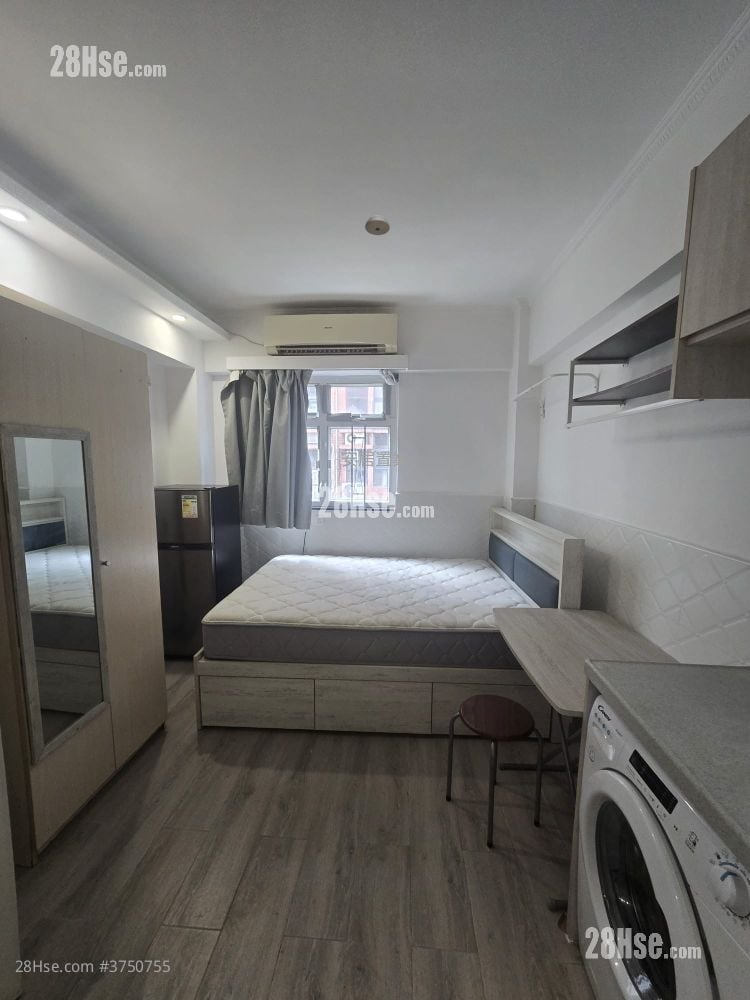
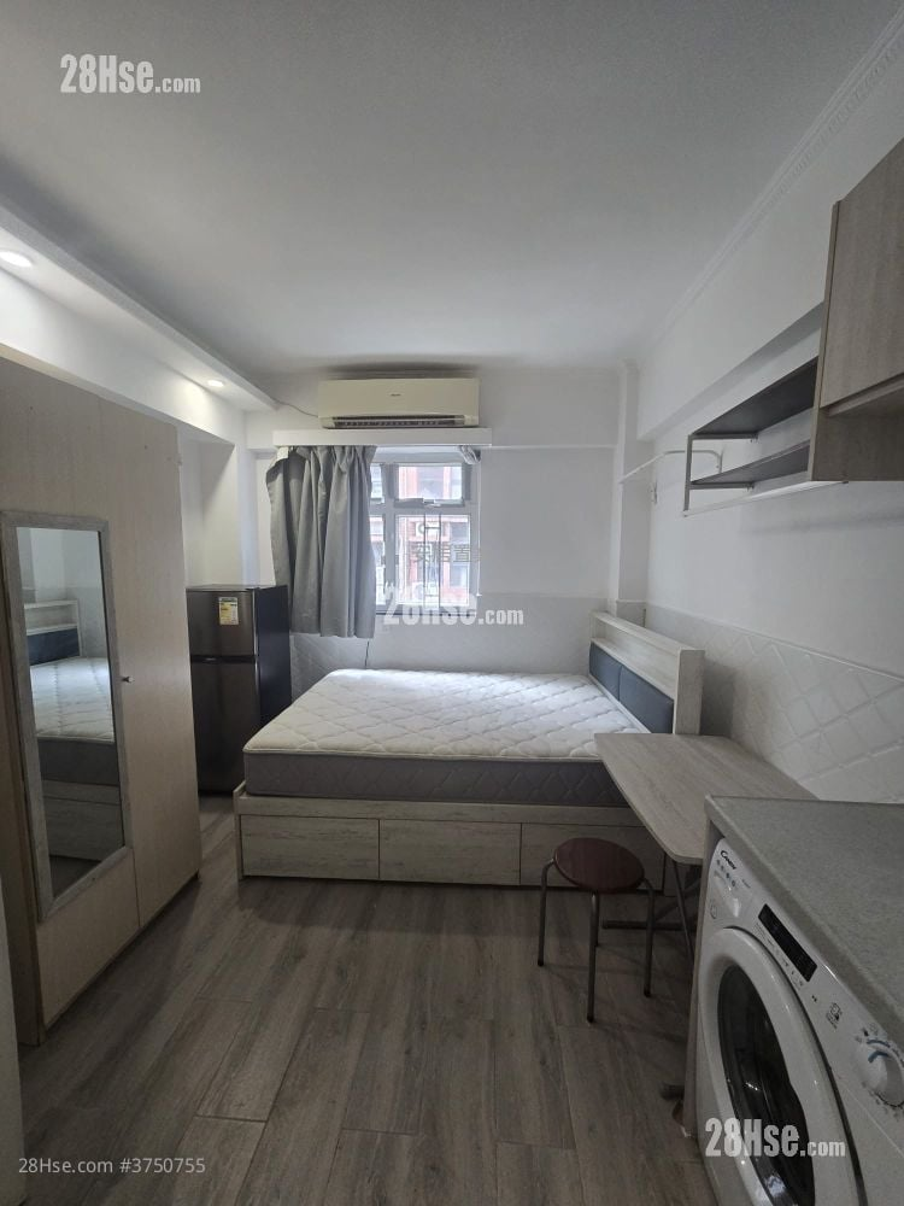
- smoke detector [364,214,391,236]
